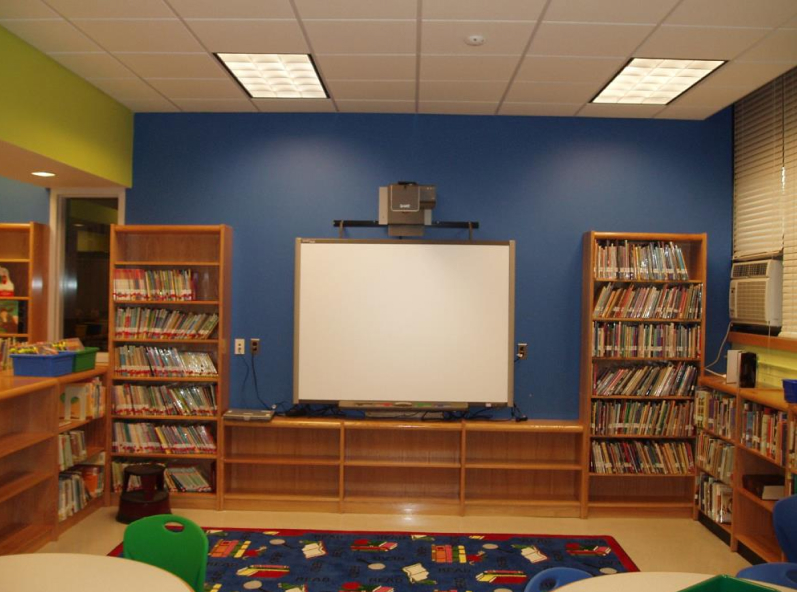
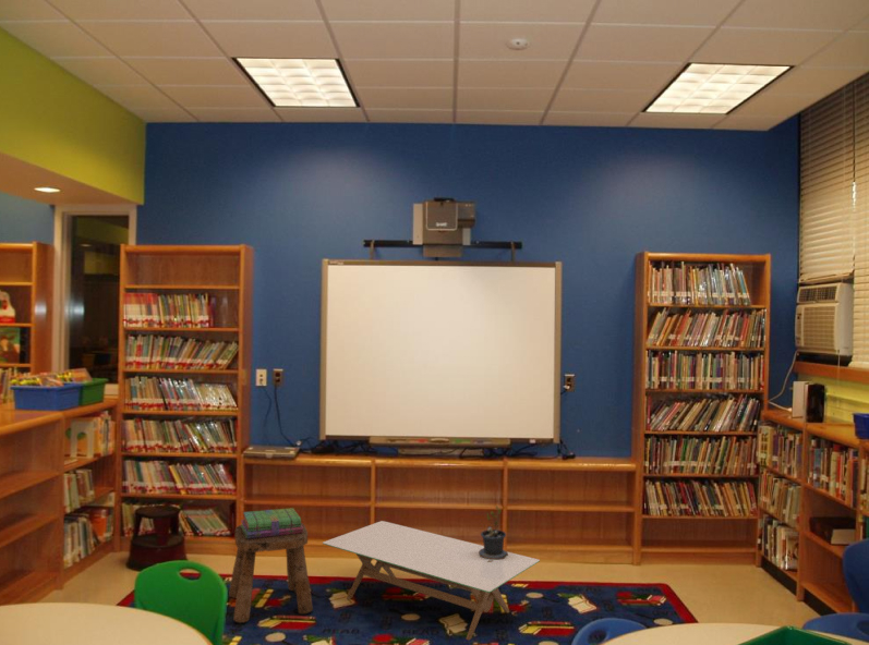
+ coffee table [322,520,541,641]
+ stack of books [240,507,303,538]
+ potted plant [479,504,508,562]
+ stool [228,522,314,623]
